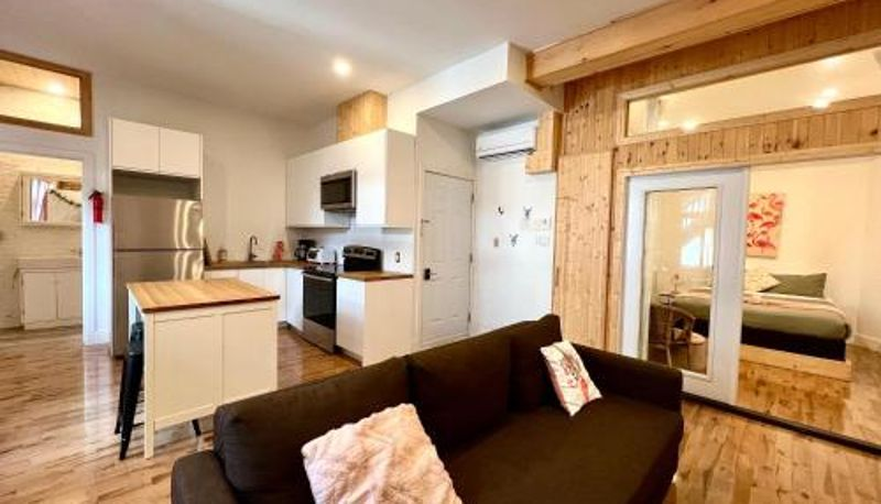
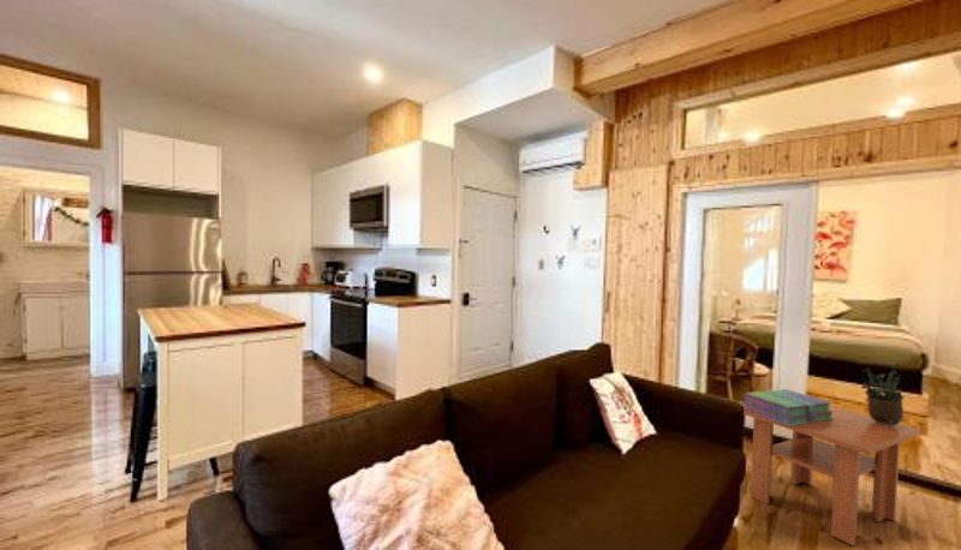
+ potted plant [860,363,905,425]
+ coffee table [744,405,921,546]
+ stack of books [740,388,834,425]
